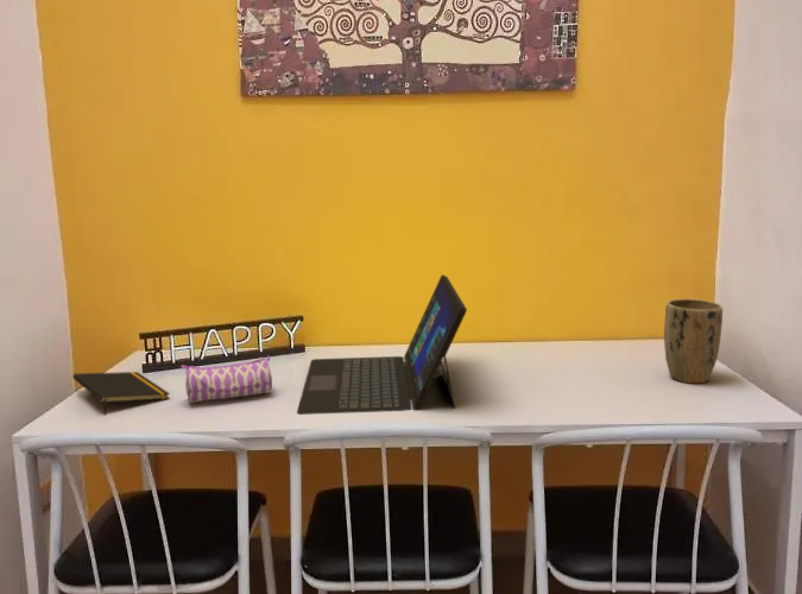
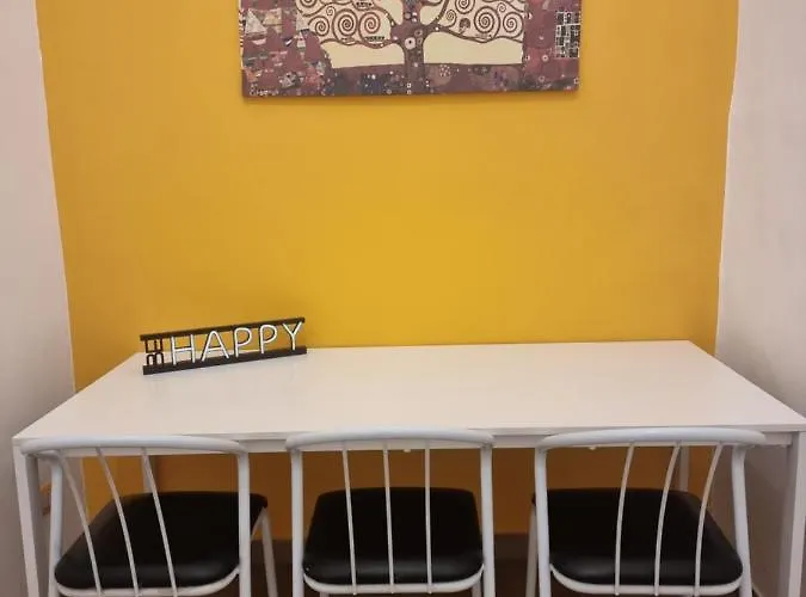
- plant pot [663,298,724,385]
- notepad [72,371,171,416]
- laptop [296,273,468,416]
- pencil case [181,355,273,404]
